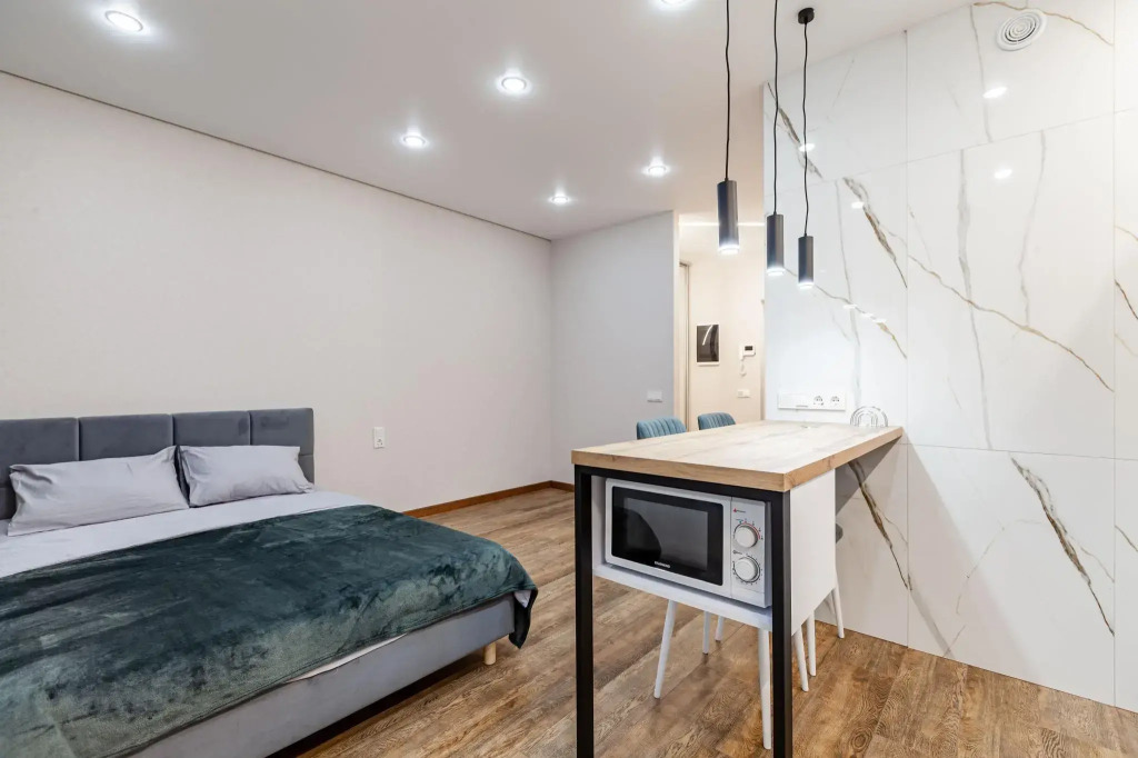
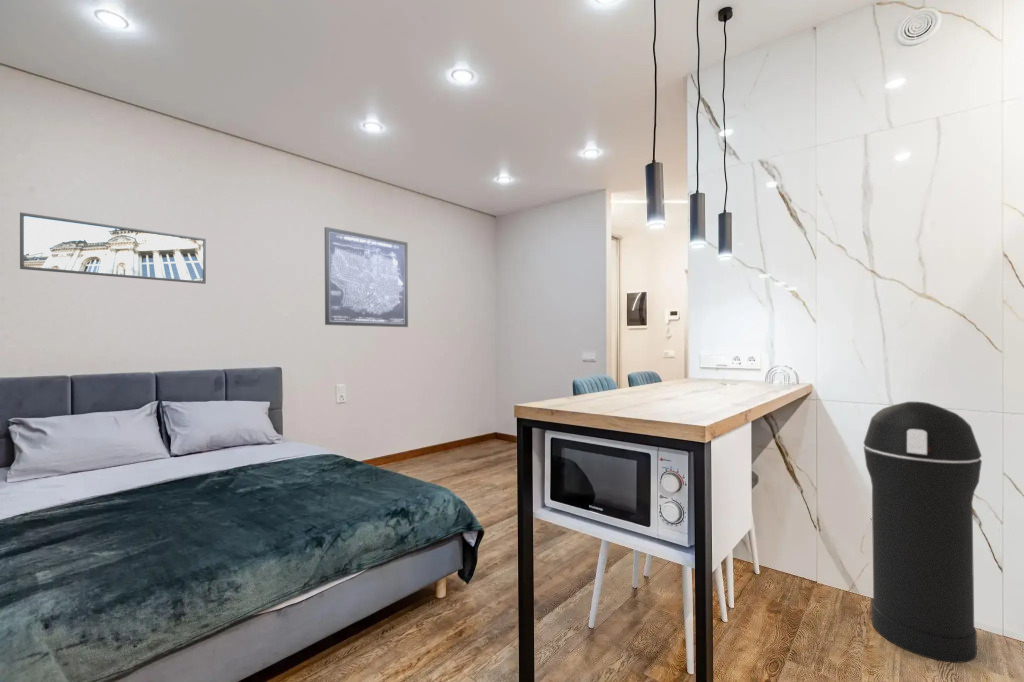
+ wall art [324,226,409,328]
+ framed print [19,211,207,285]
+ trash can [863,401,983,664]
